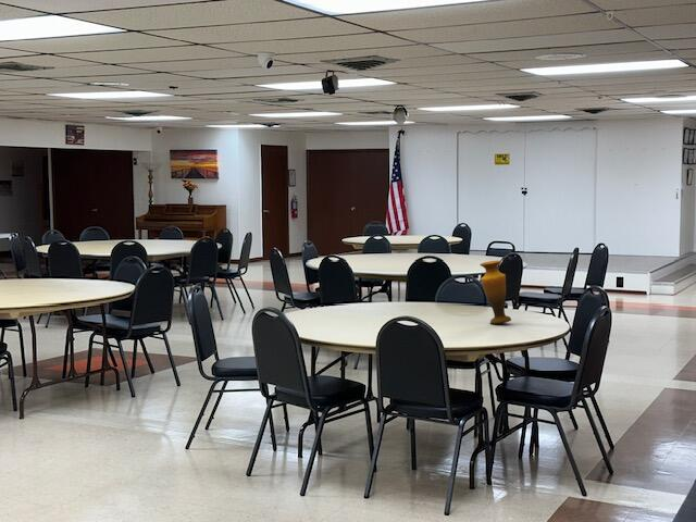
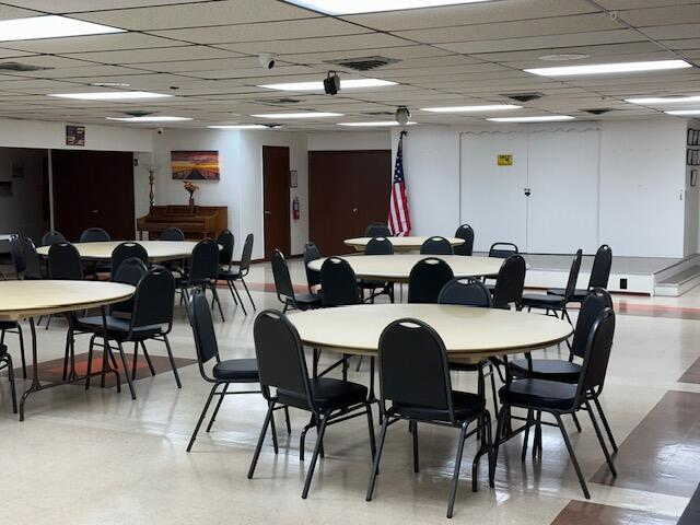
- vase [478,259,512,325]
